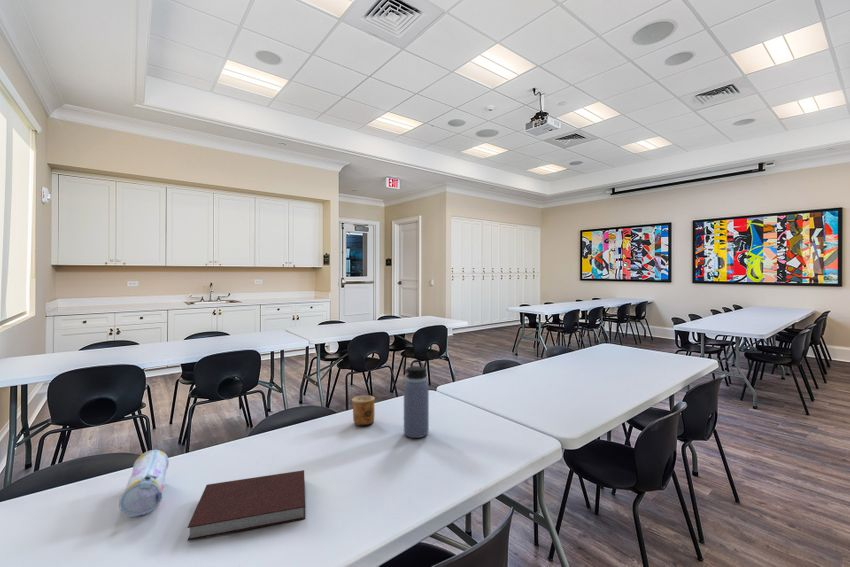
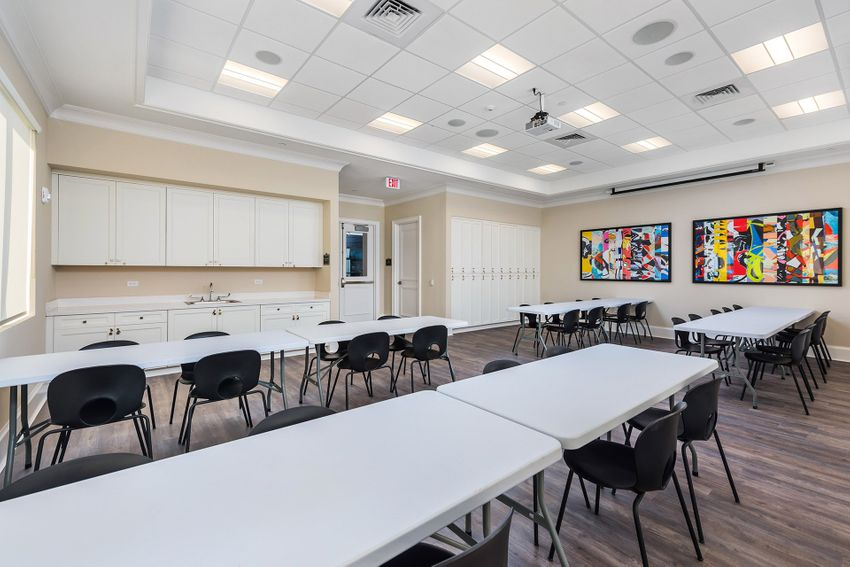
- water bottle [401,355,430,439]
- pencil case [118,449,170,518]
- notebook [186,469,306,542]
- cup [351,395,376,426]
